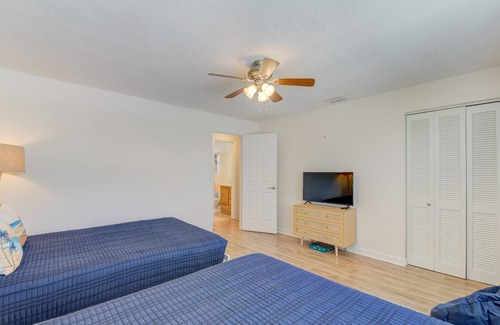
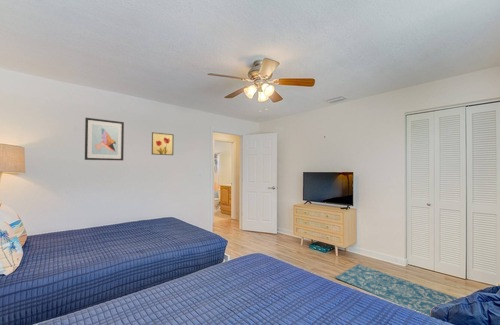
+ wall art [84,117,125,161]
+ wall art [151,131,175,156]
+ rug [334,263,458,317]
